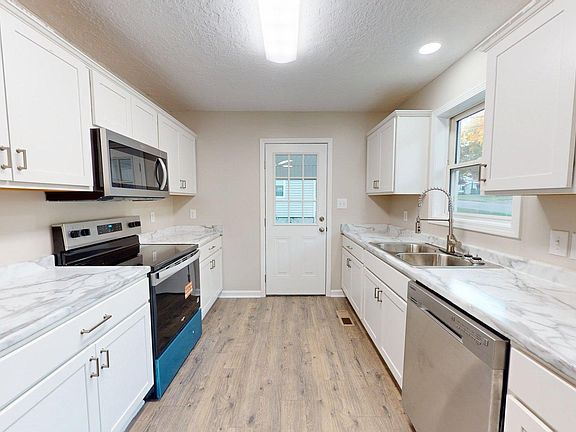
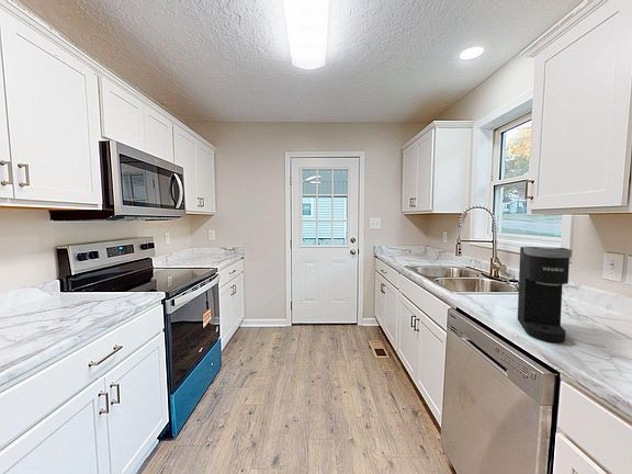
+ coffee maker [517,246,573,343]
